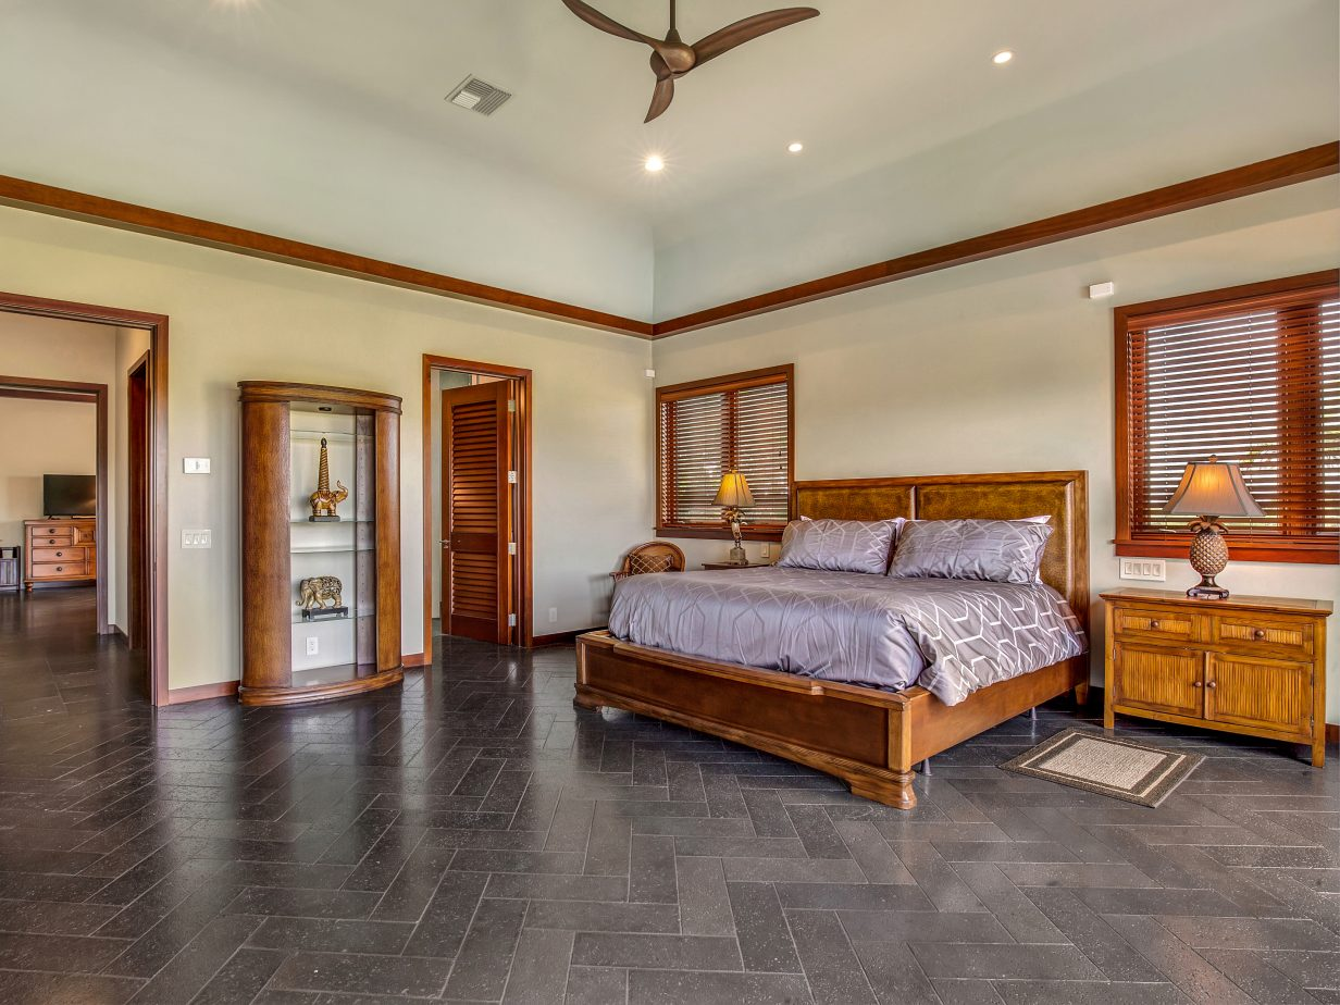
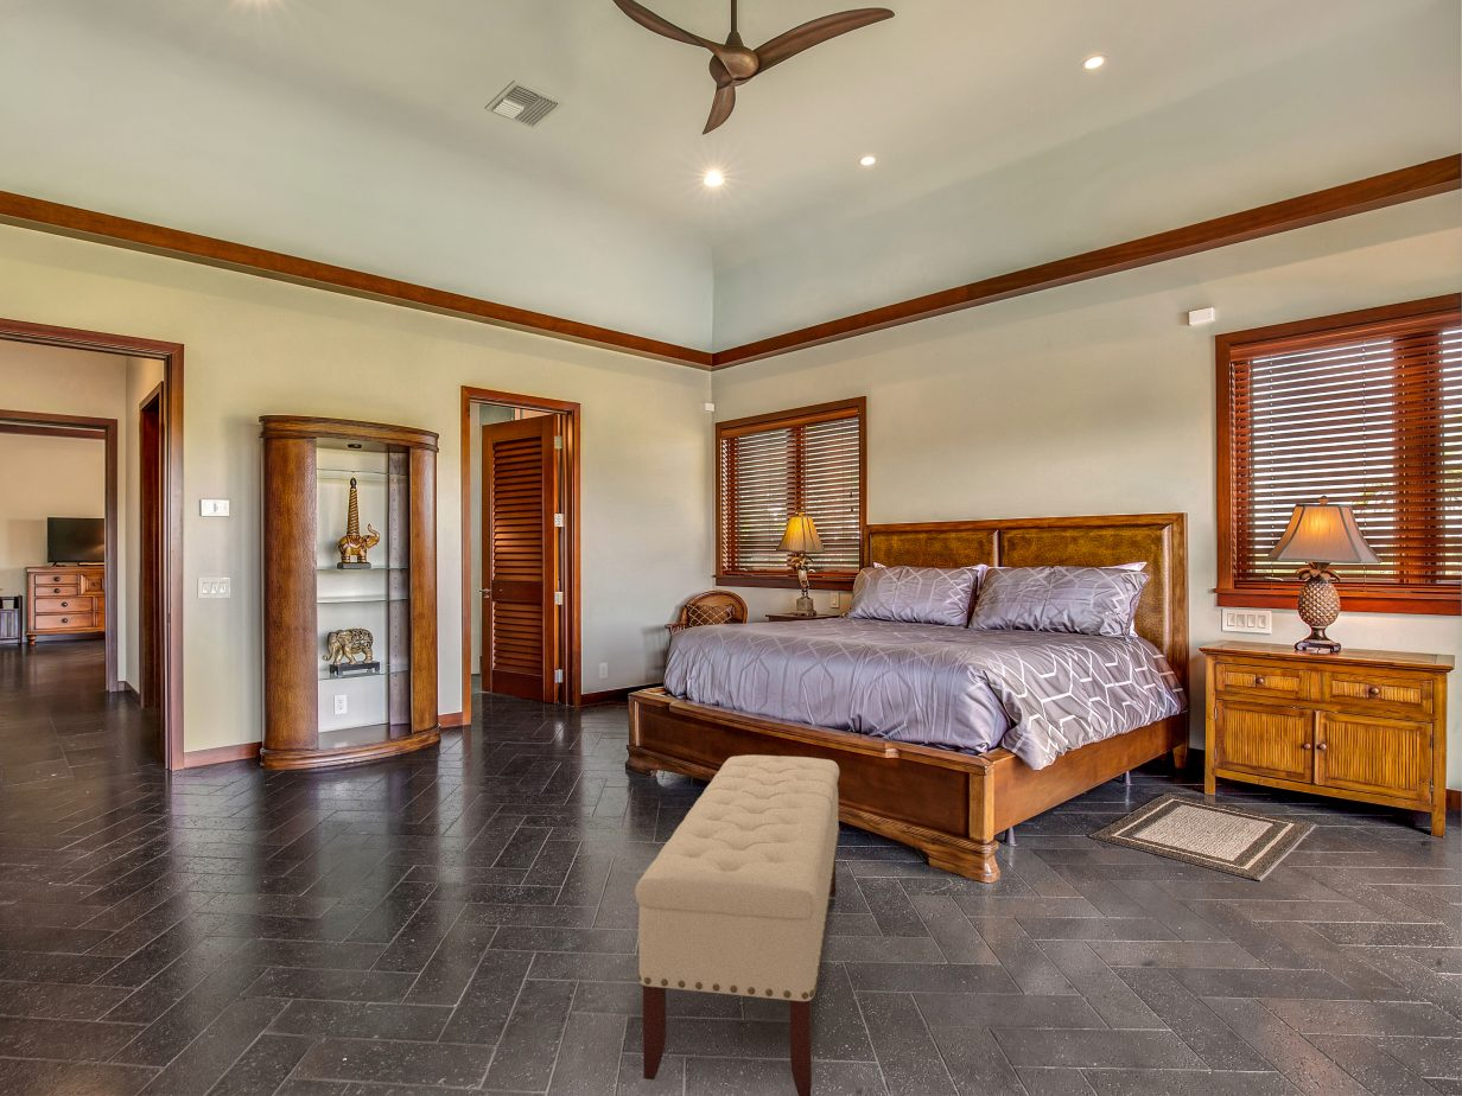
+ bench [634,754,841,1096]
